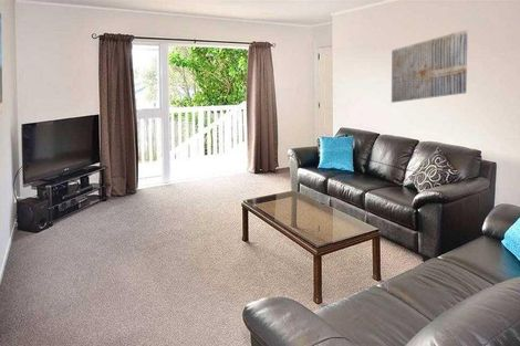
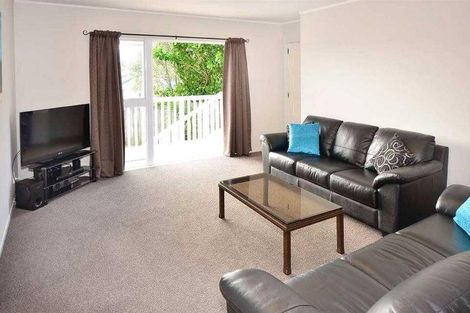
- wall art [391,29,469,104]
